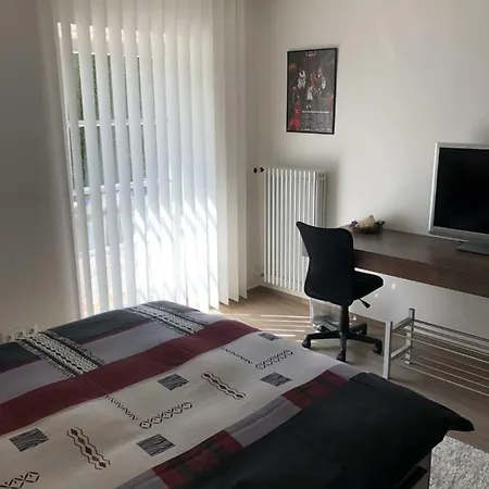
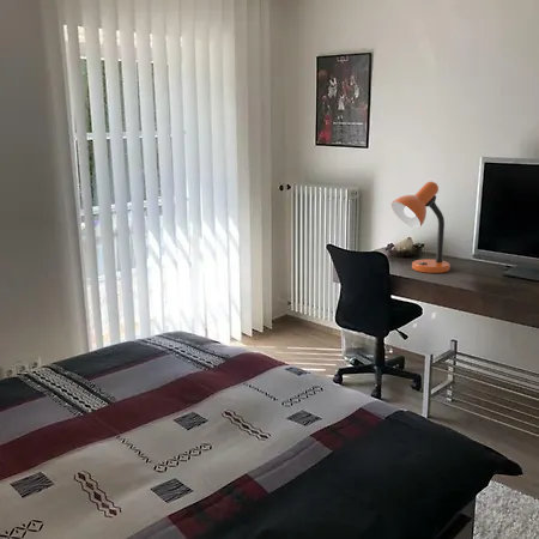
+ desk lamp [390,181,452,274]
